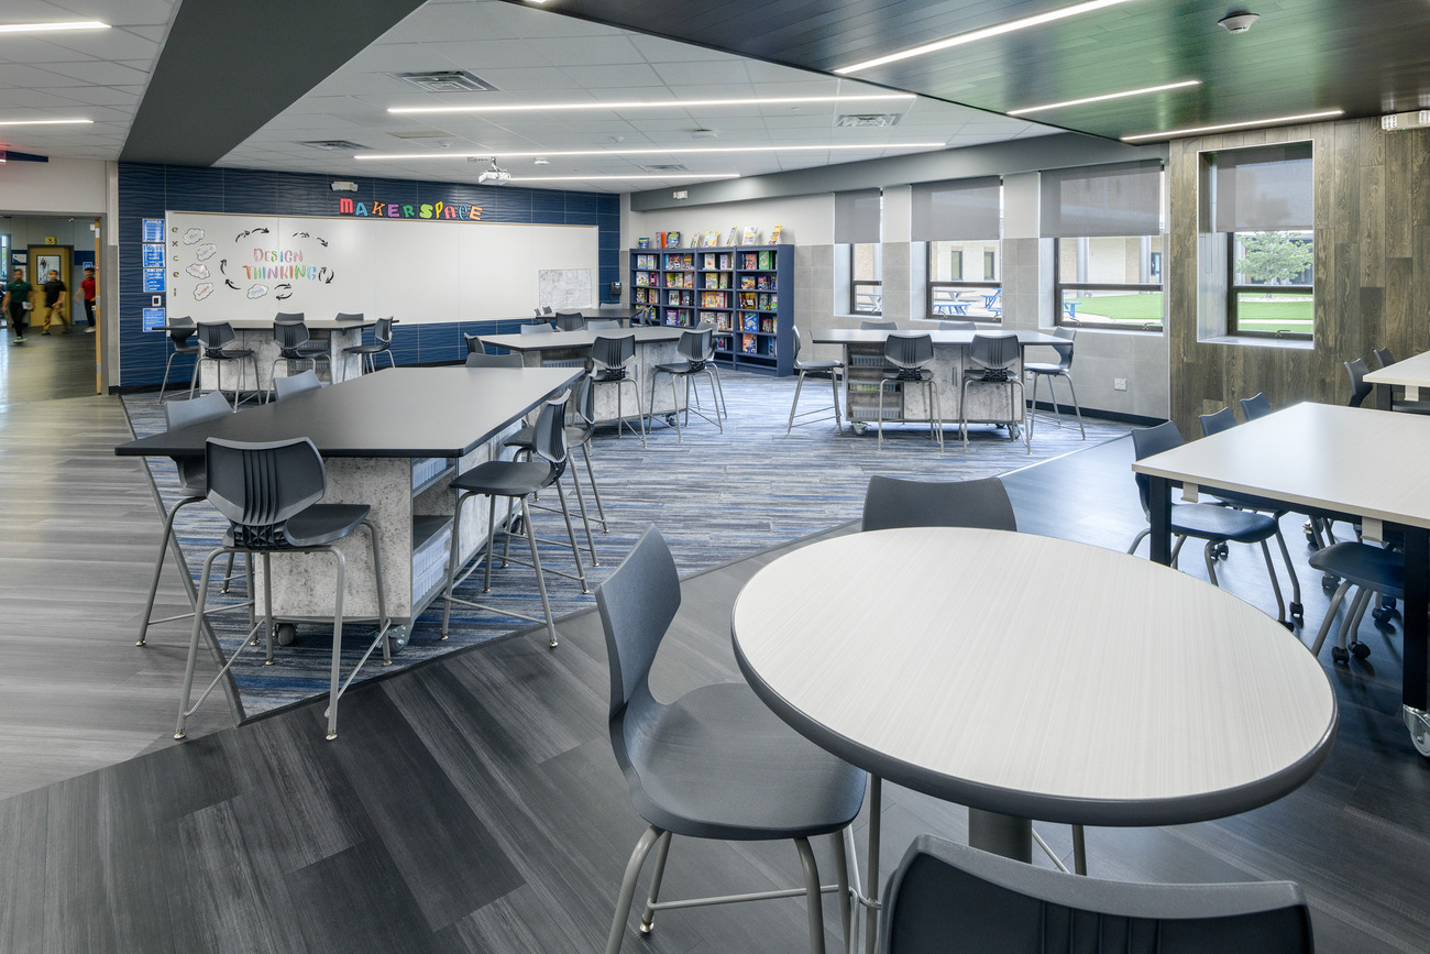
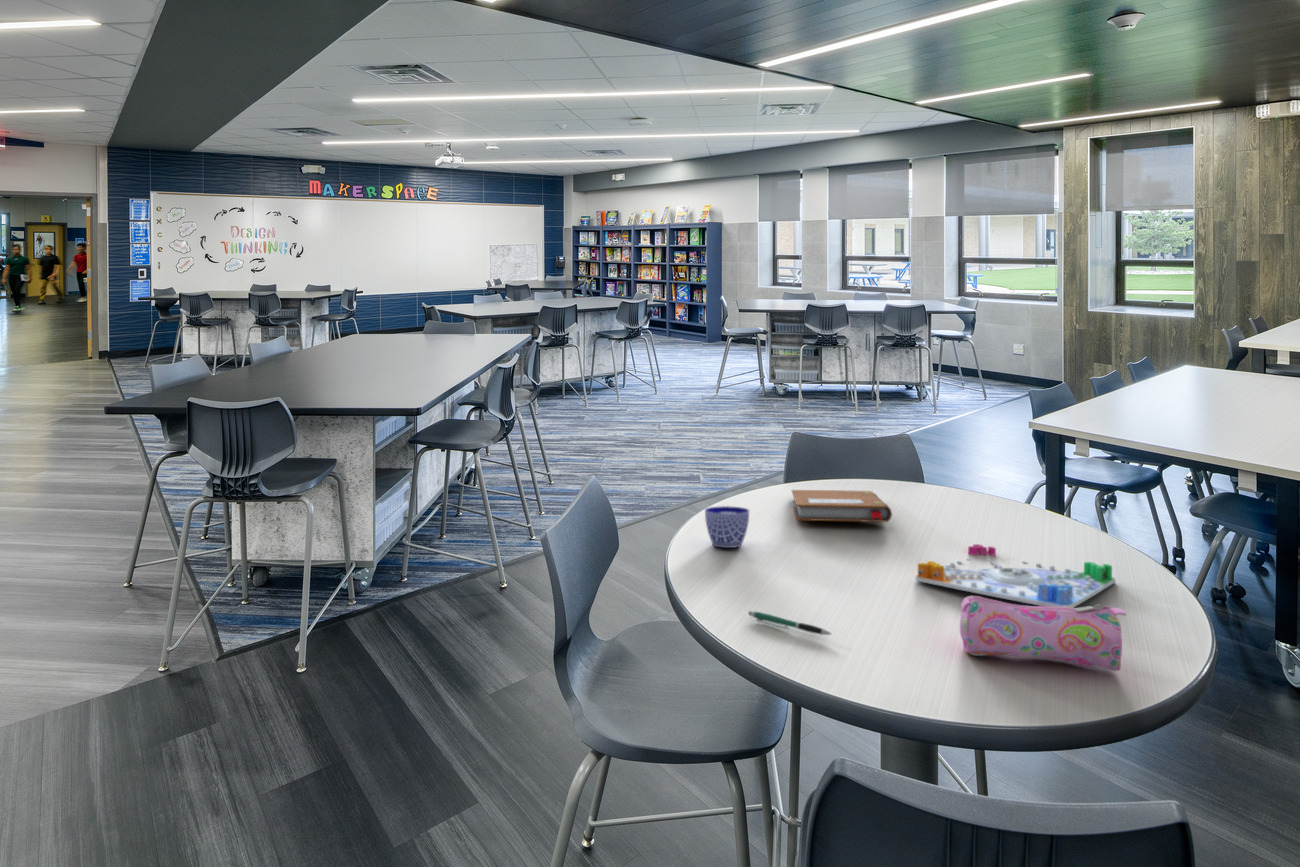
+ pencil case [959,595,1127,672]
+ pen [748,610,832,636]
+ notebook [791,489,893,523]
+ board game [914,543,1117,608]
+ cup [704,505,750,549]
